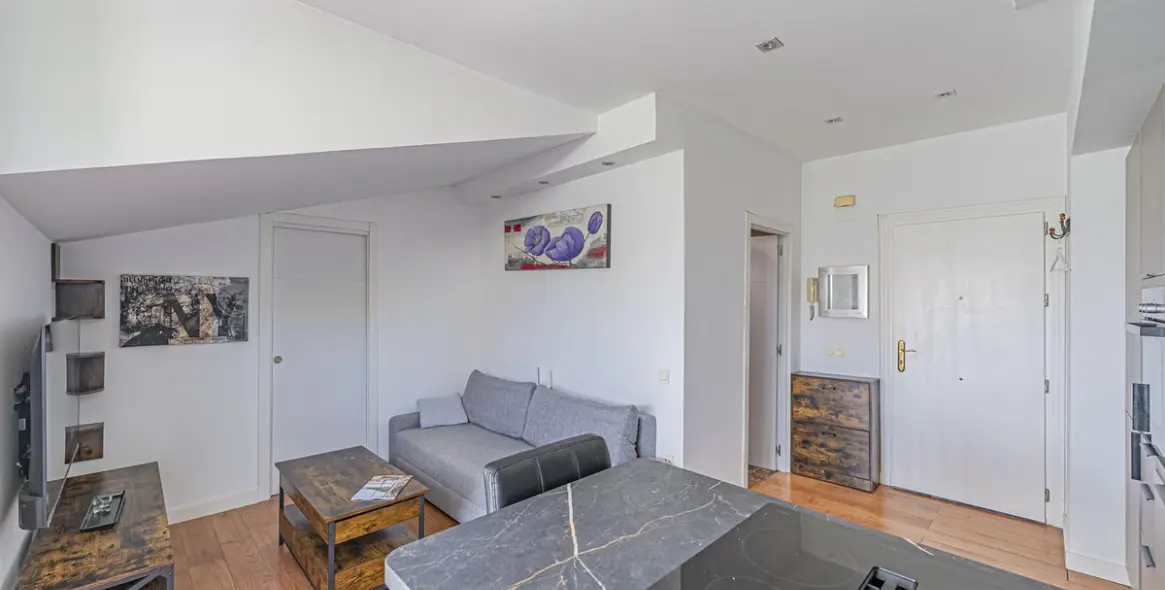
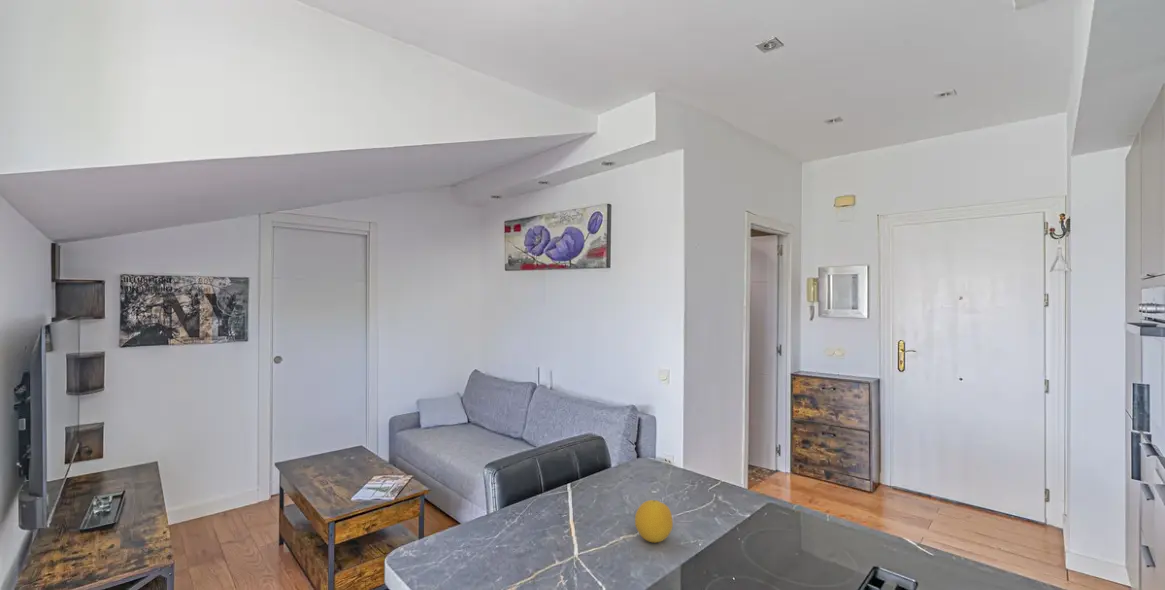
+ fruit [634,499,674,543]
